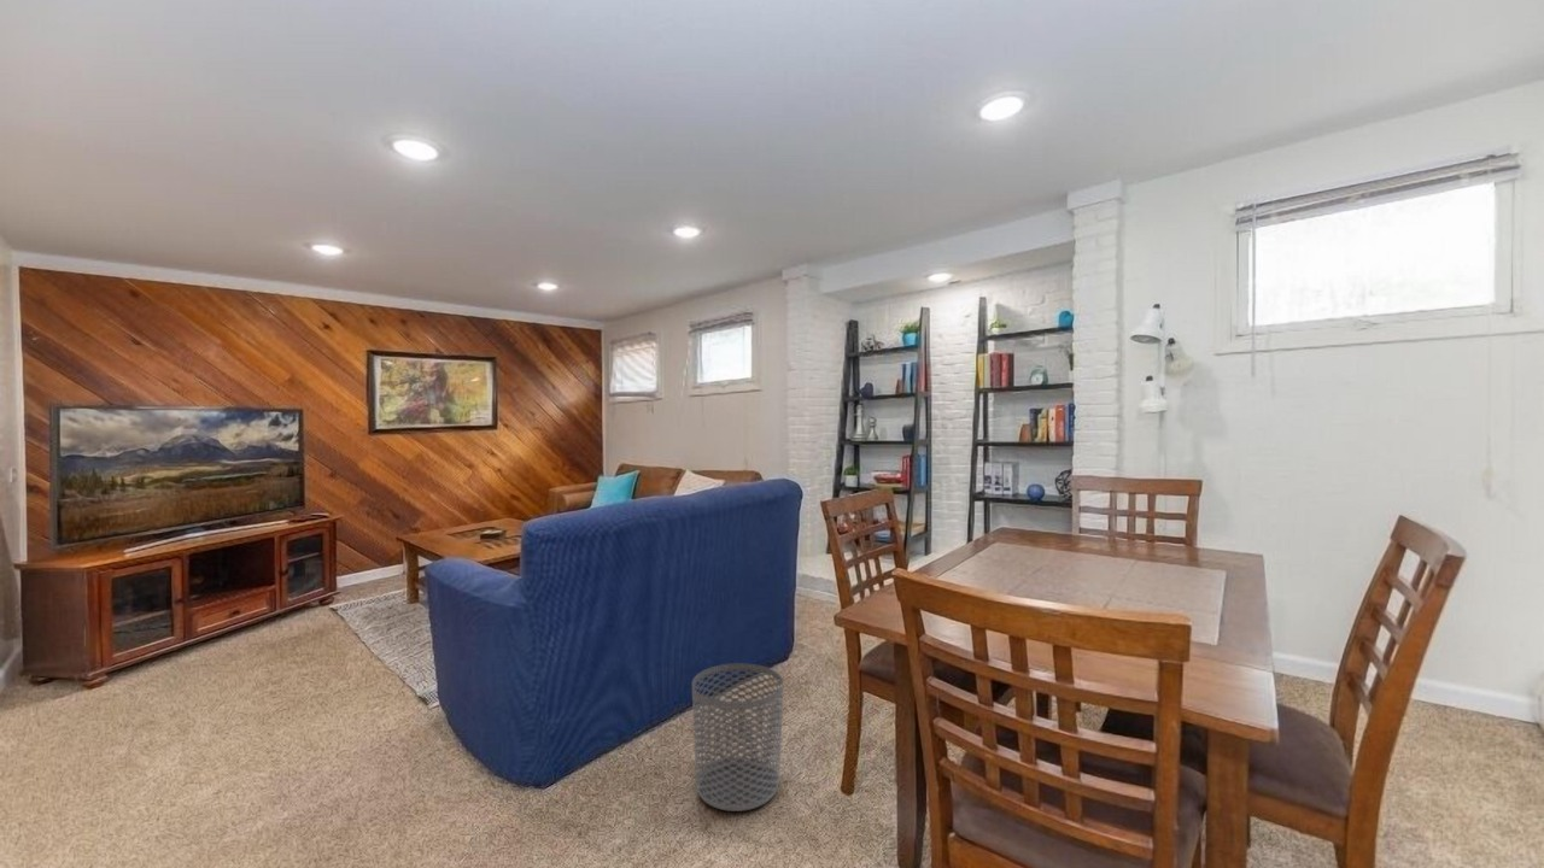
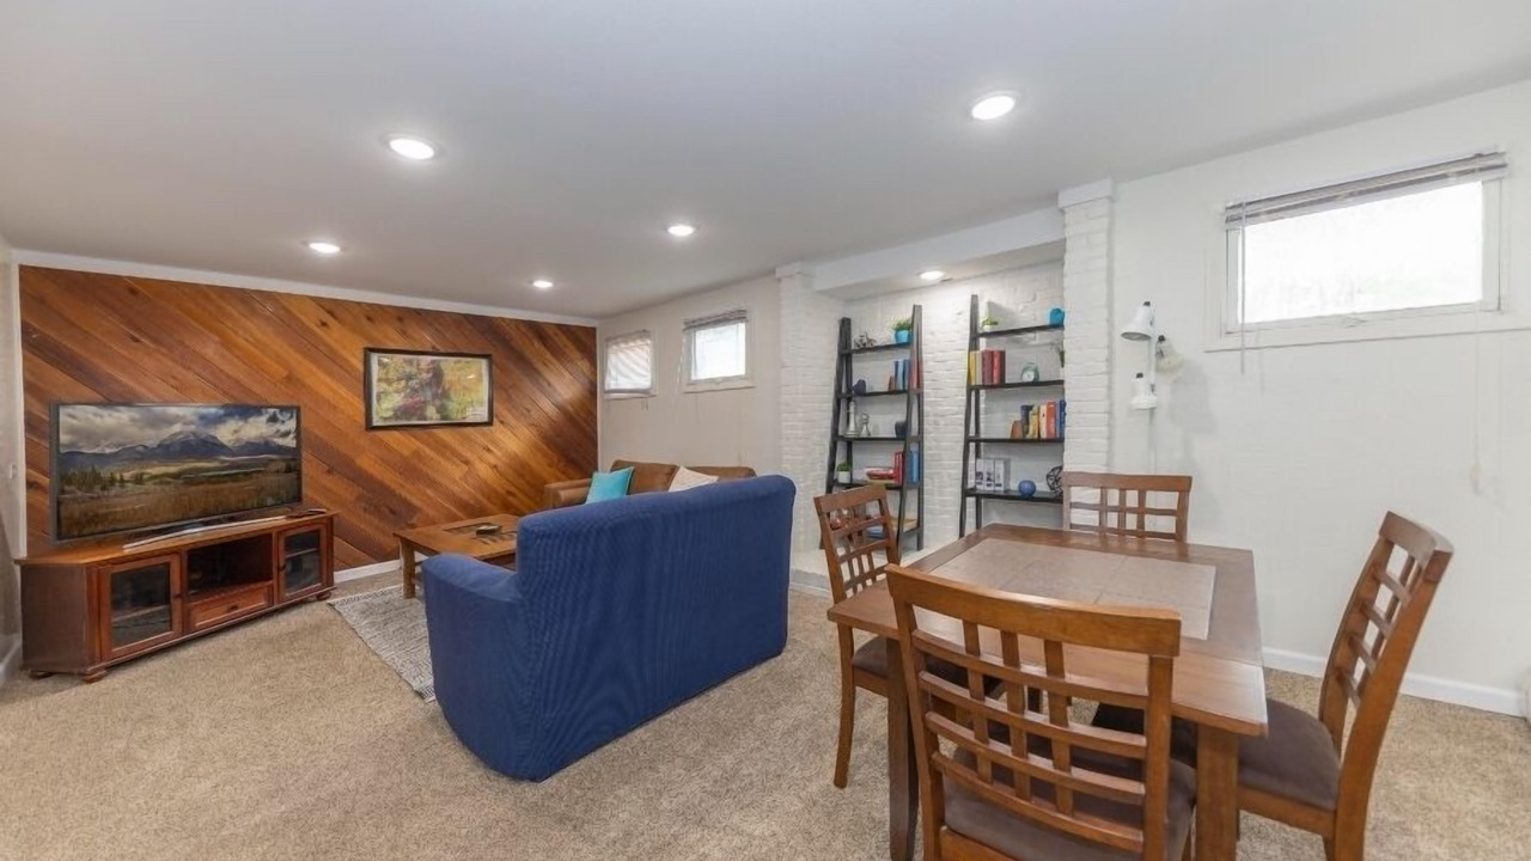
- waste bin [691,662,785,813]
